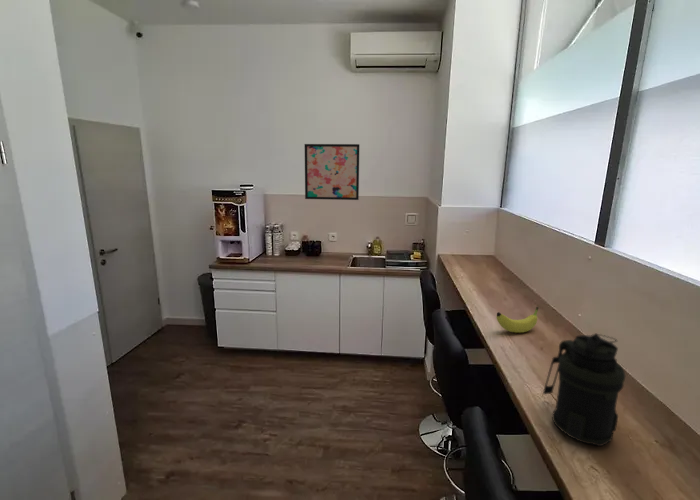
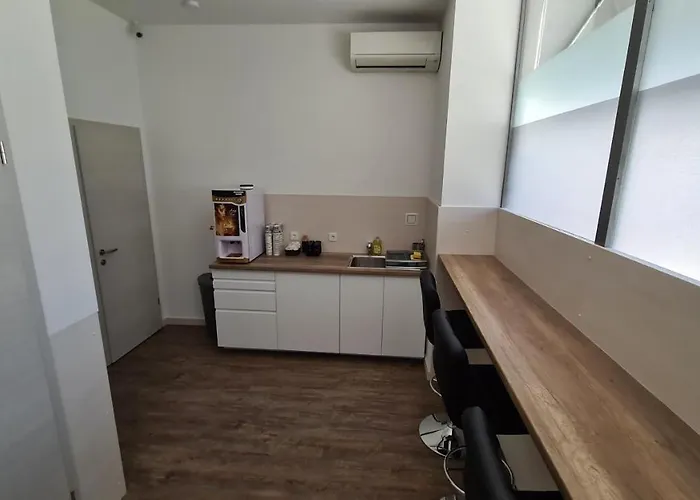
- fruit [496,306,540,333]
- wall art [304,143,360,201]
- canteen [542,332,626,447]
